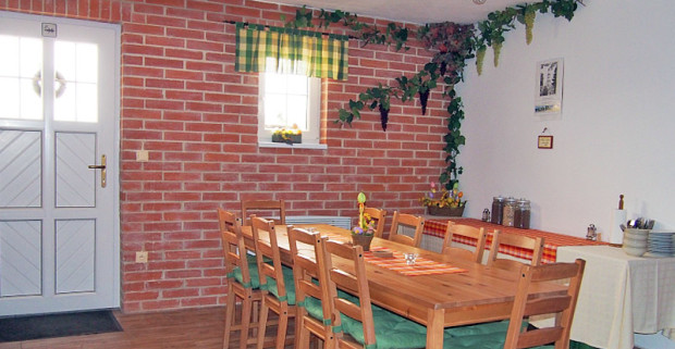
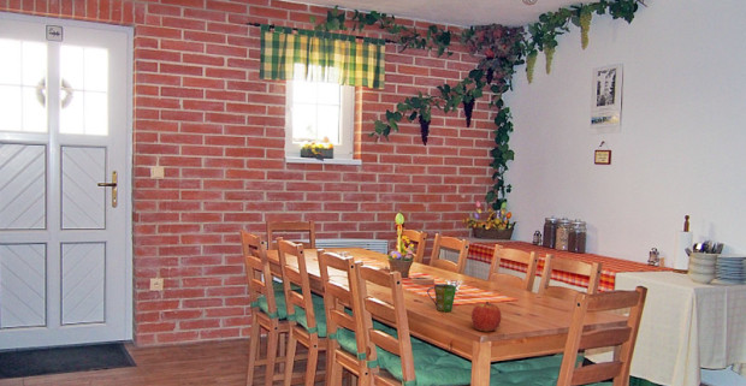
+ cup [426,283,457,313]
+ apple [470,301,502,332]
